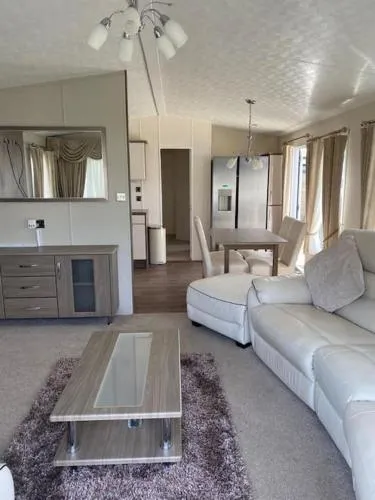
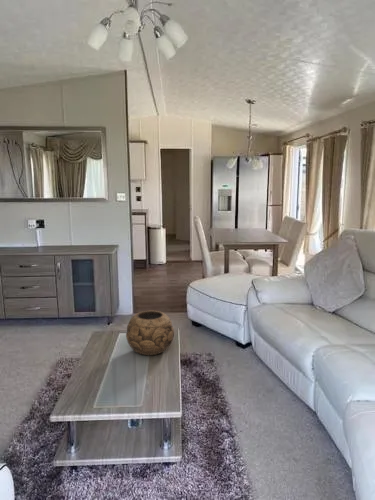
+ decorative bowl [125,310,175,356]
